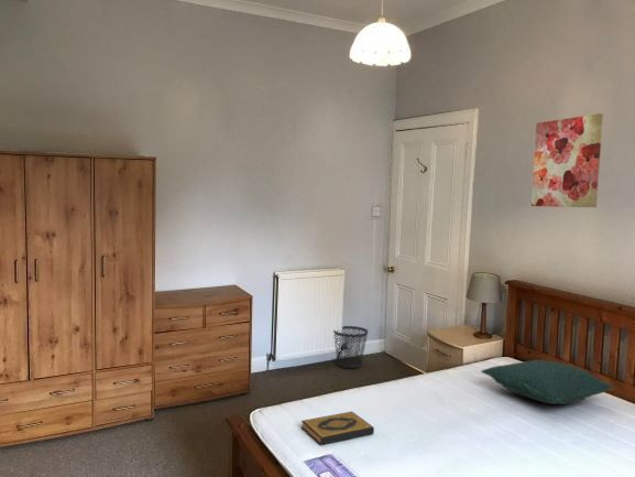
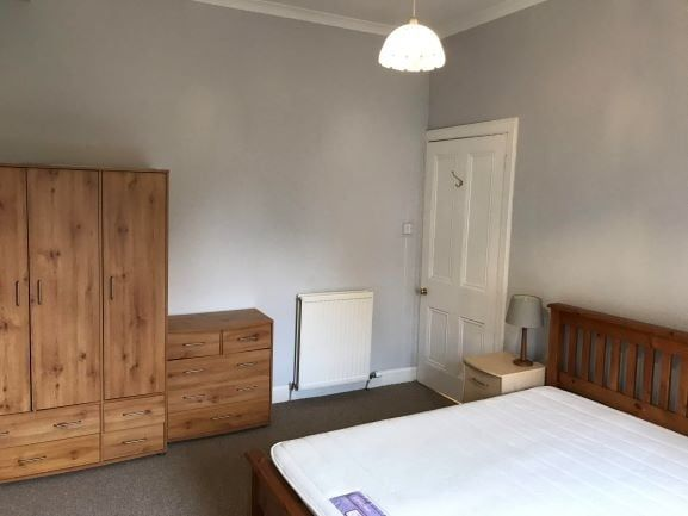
- pillow [480,359,614,405]
- hardback book [300,411,375,446]
- wastebasket [332,325,369,369]
- wall art [530,112,604,208]
